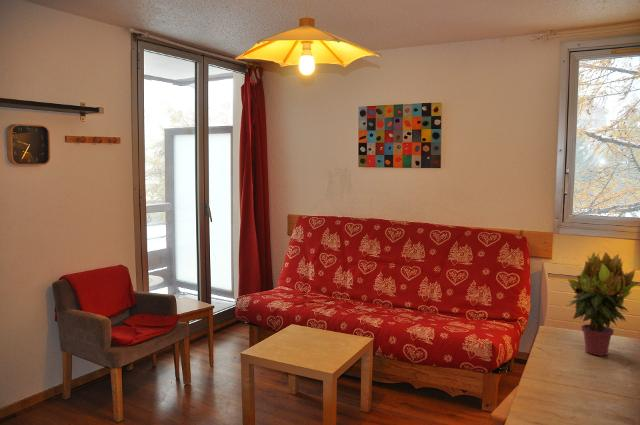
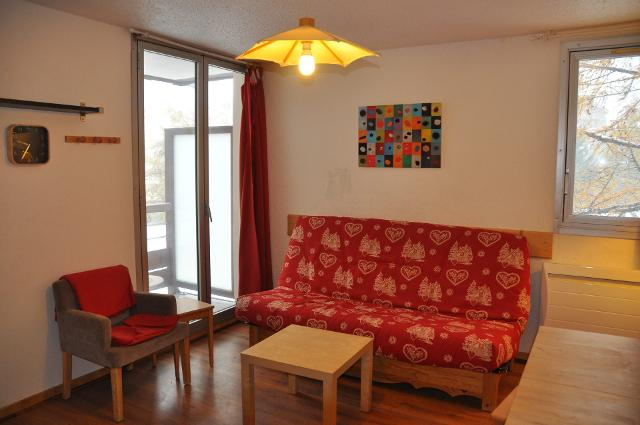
- potted plant [566,251,639,357]
